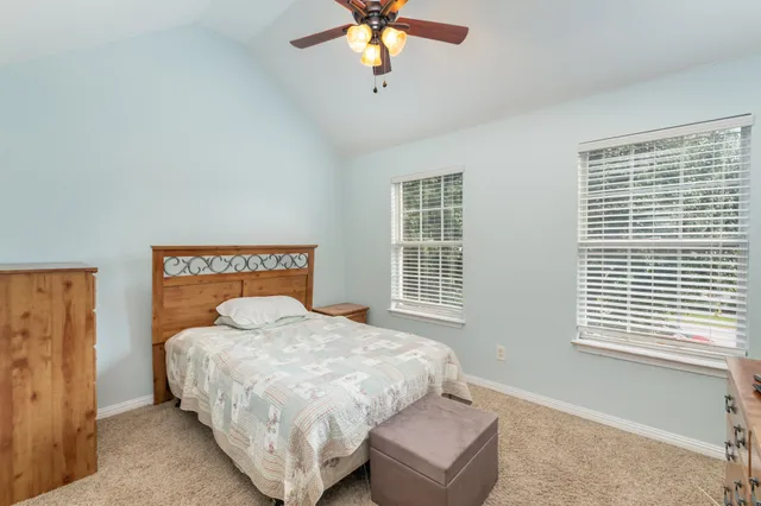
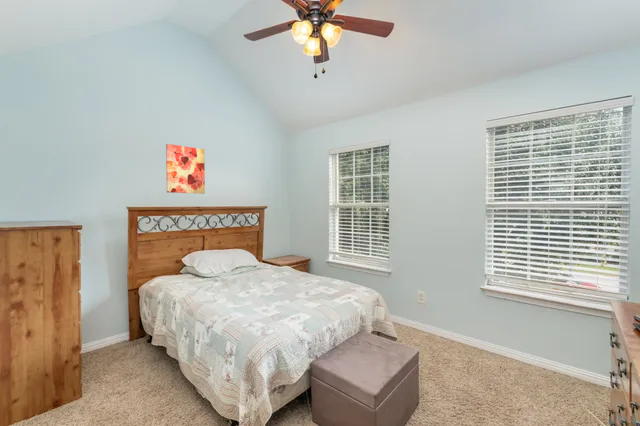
+ wall art [165,143,206,195]
